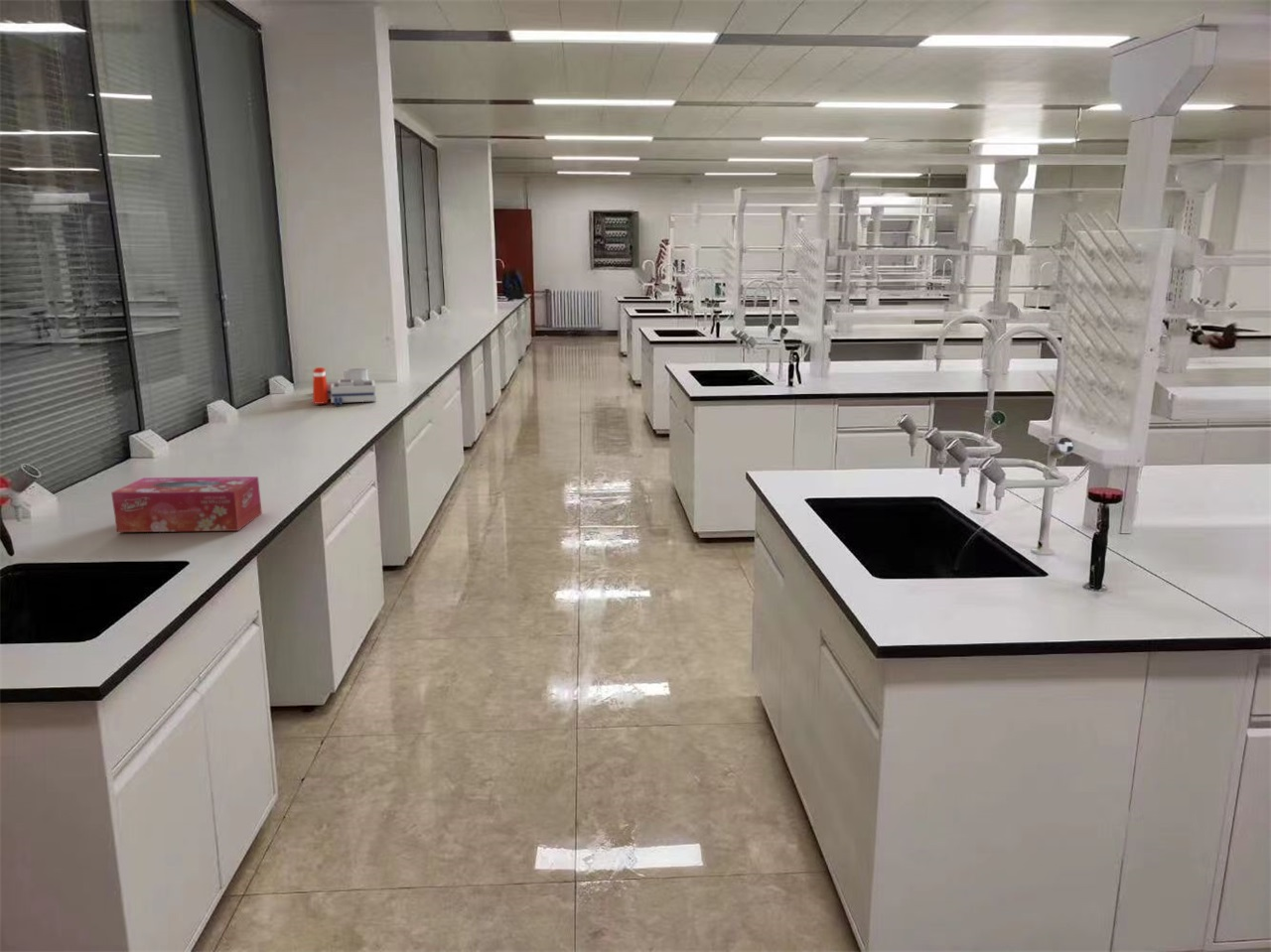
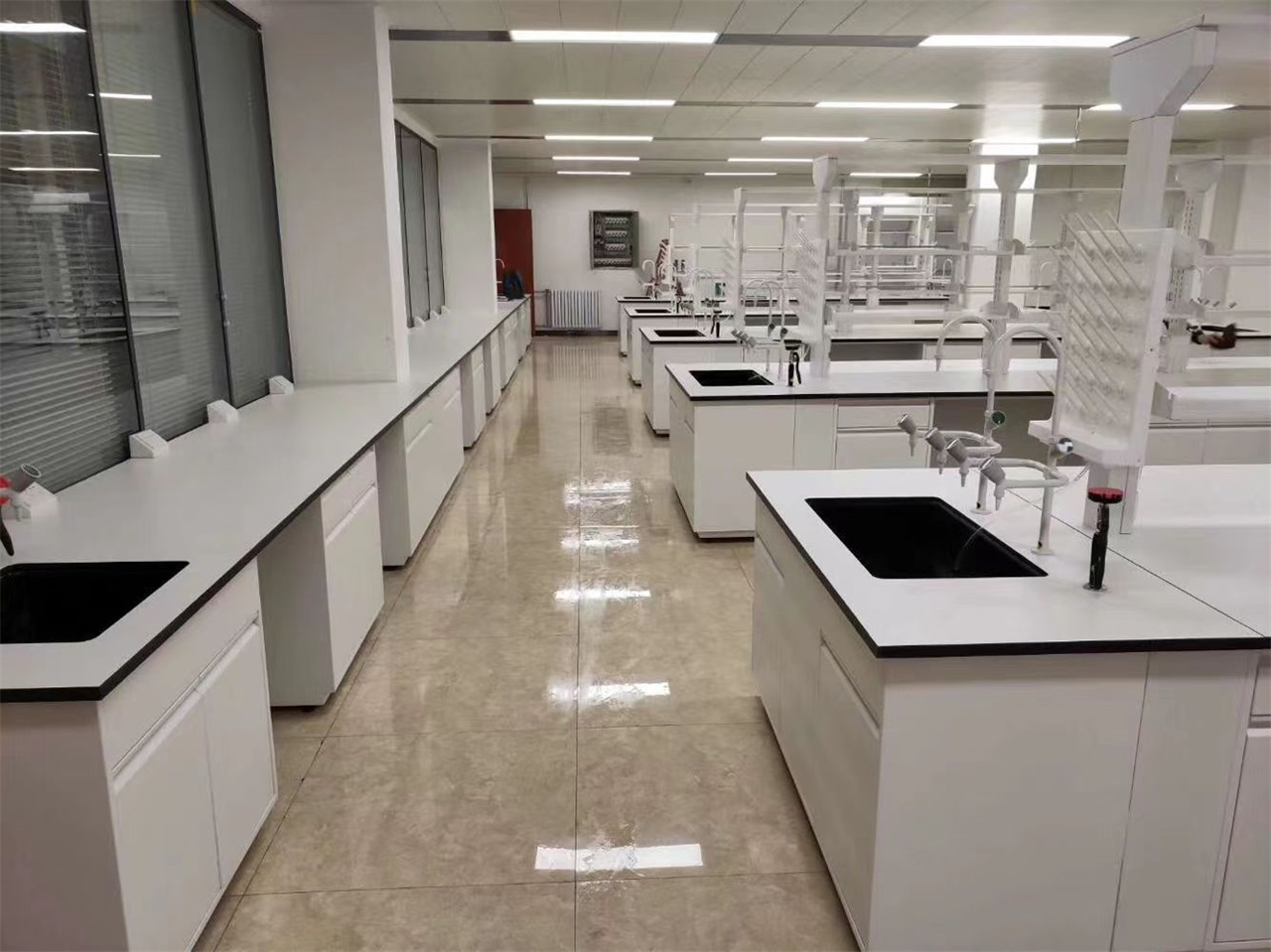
- laboratory equipment [312,366,377,406]
- tissue box [110,476,263,533]
